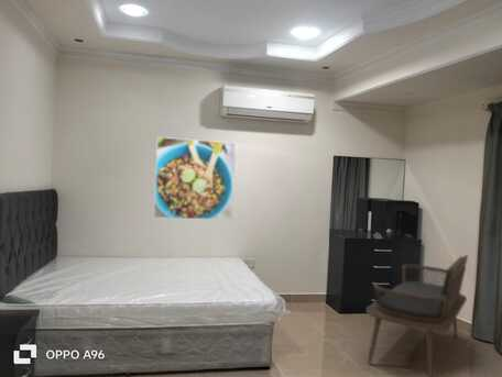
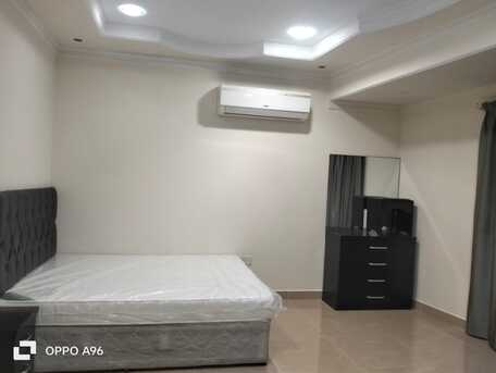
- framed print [153,136,238,221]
- bench [365,254,469,377]
